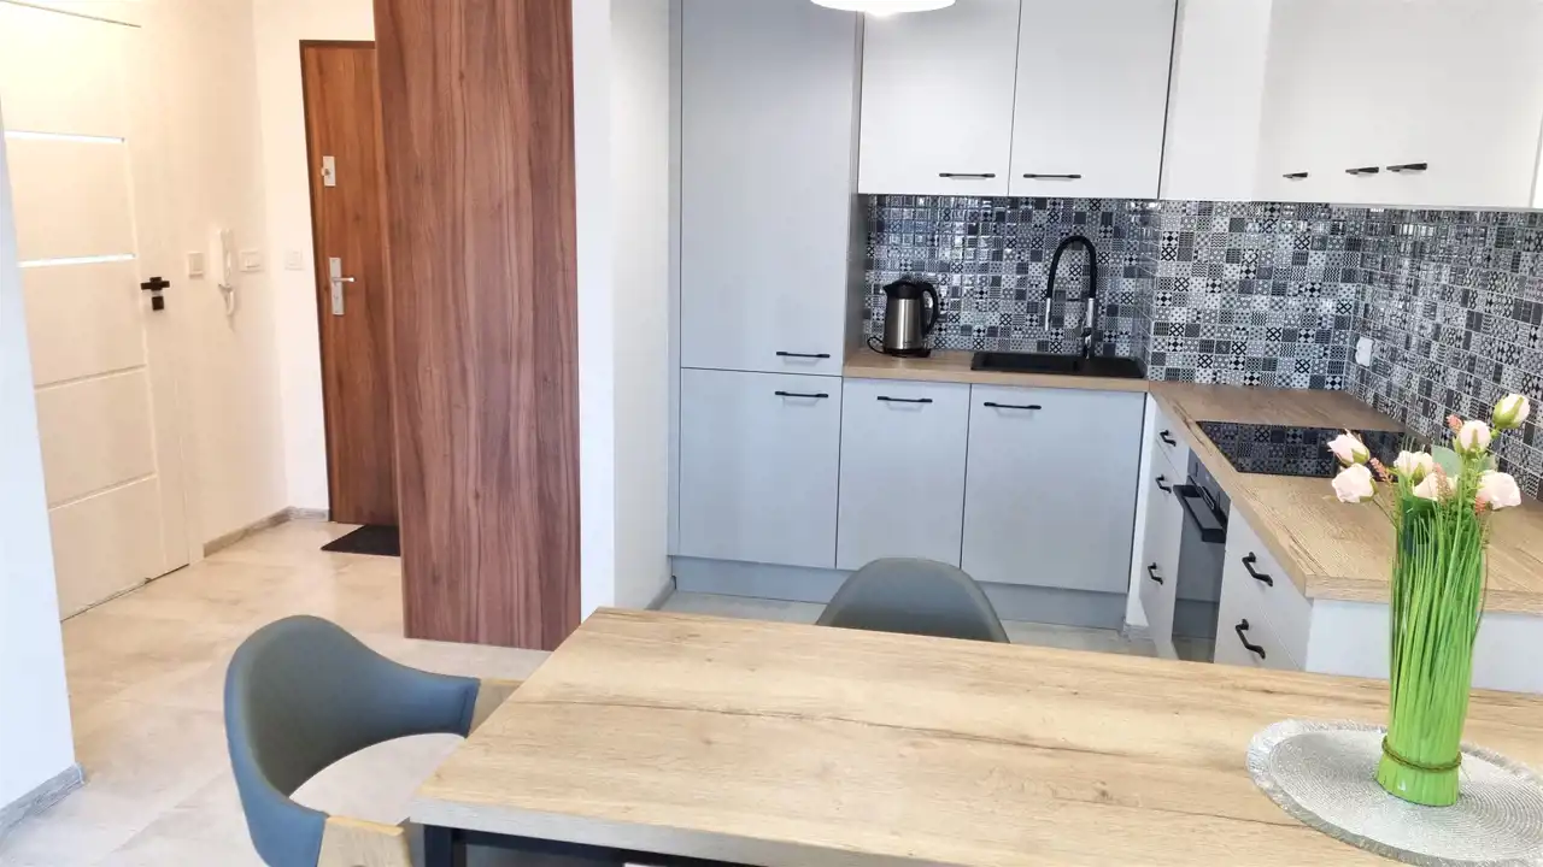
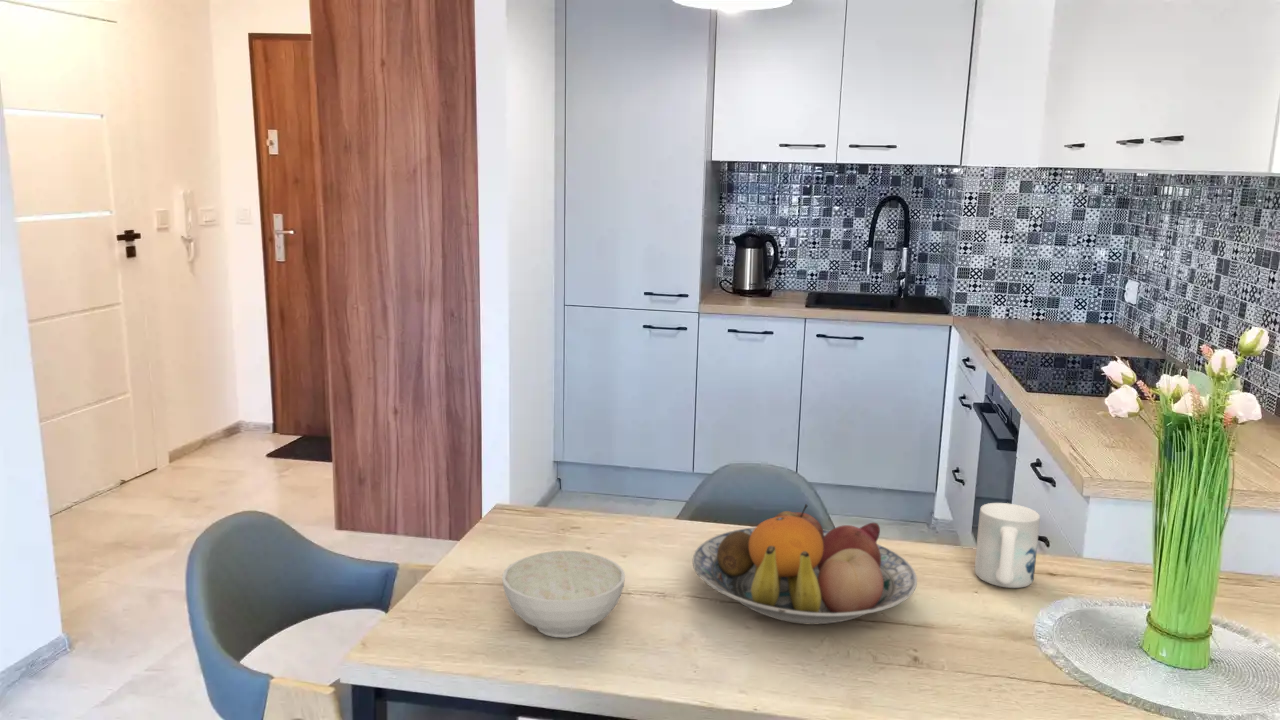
+ mug [974,502,1041,589]
+ fruit bowl [692,503,918,626]
+ bowl [501,550,626,638]
